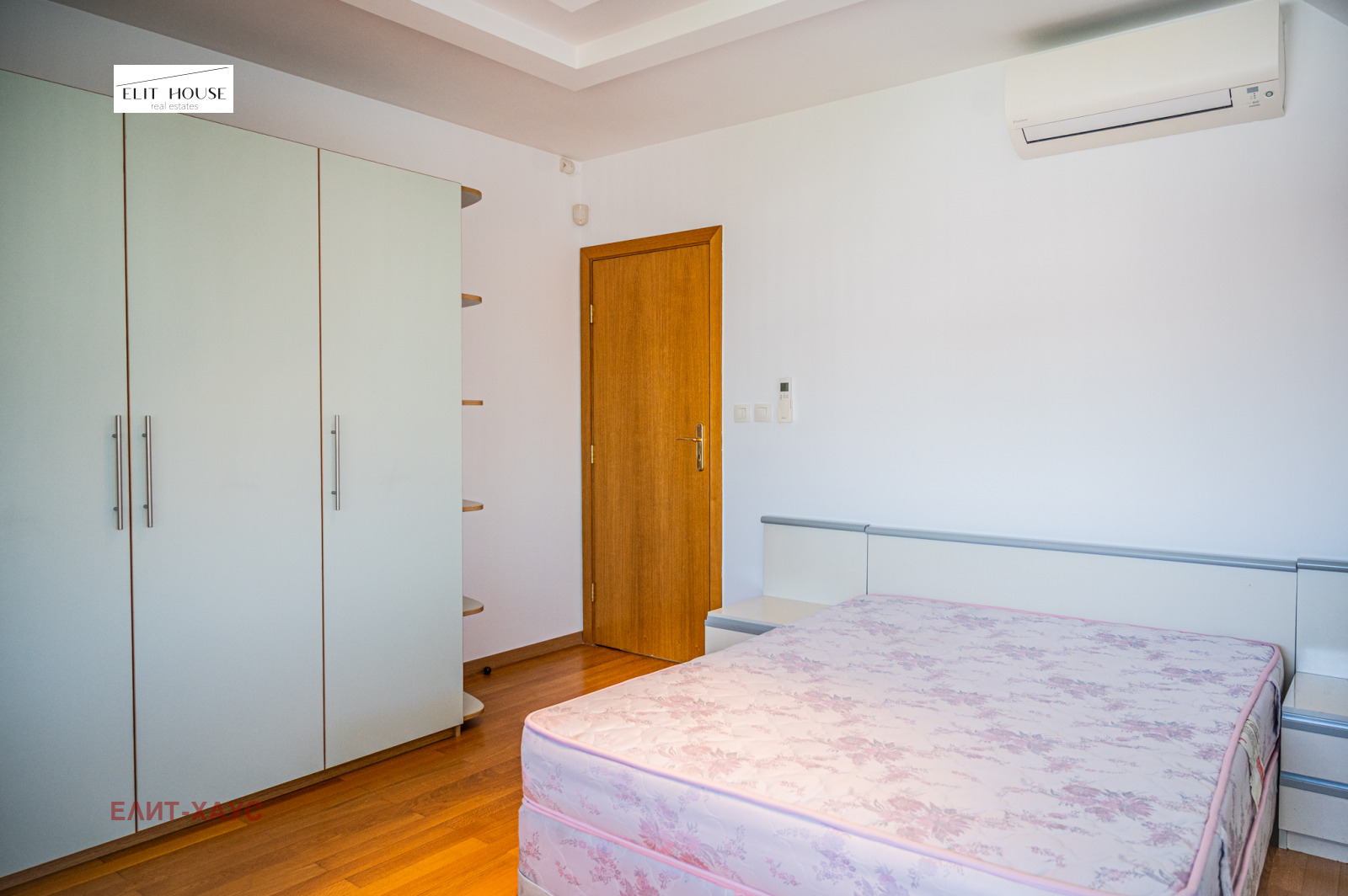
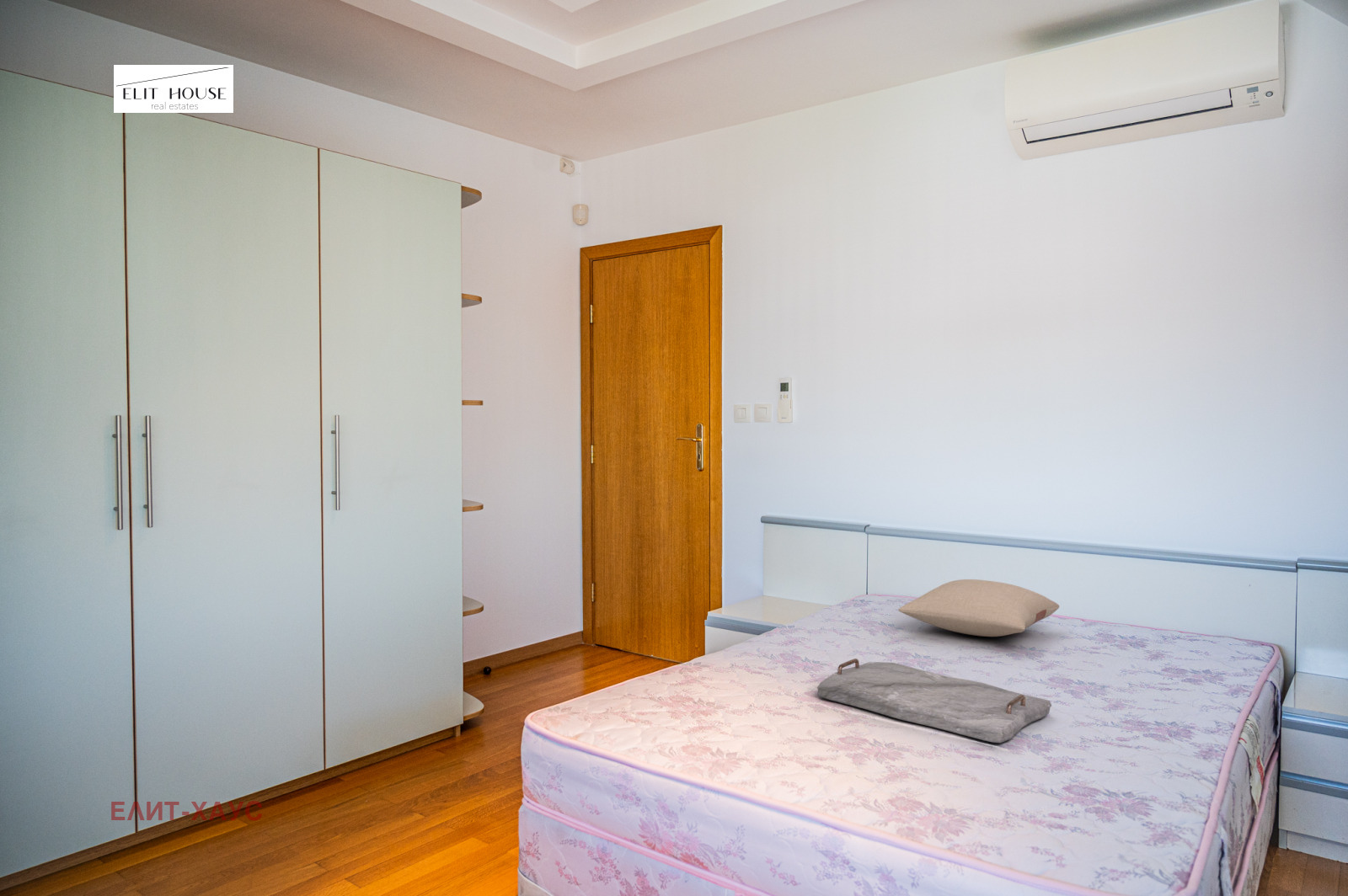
+ pillow [898,579,1060,637]
+ serving tray [816,658,1052,744]
